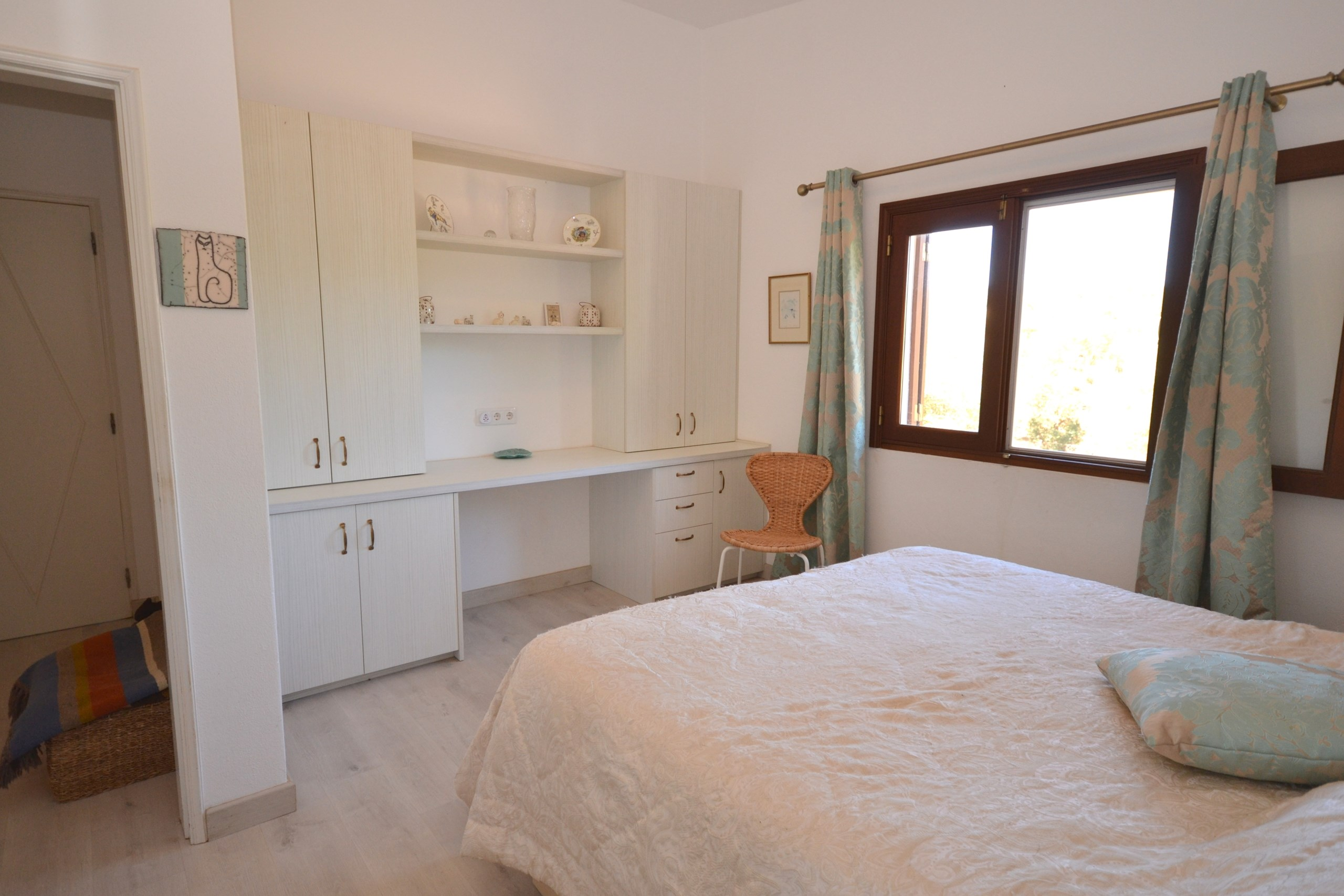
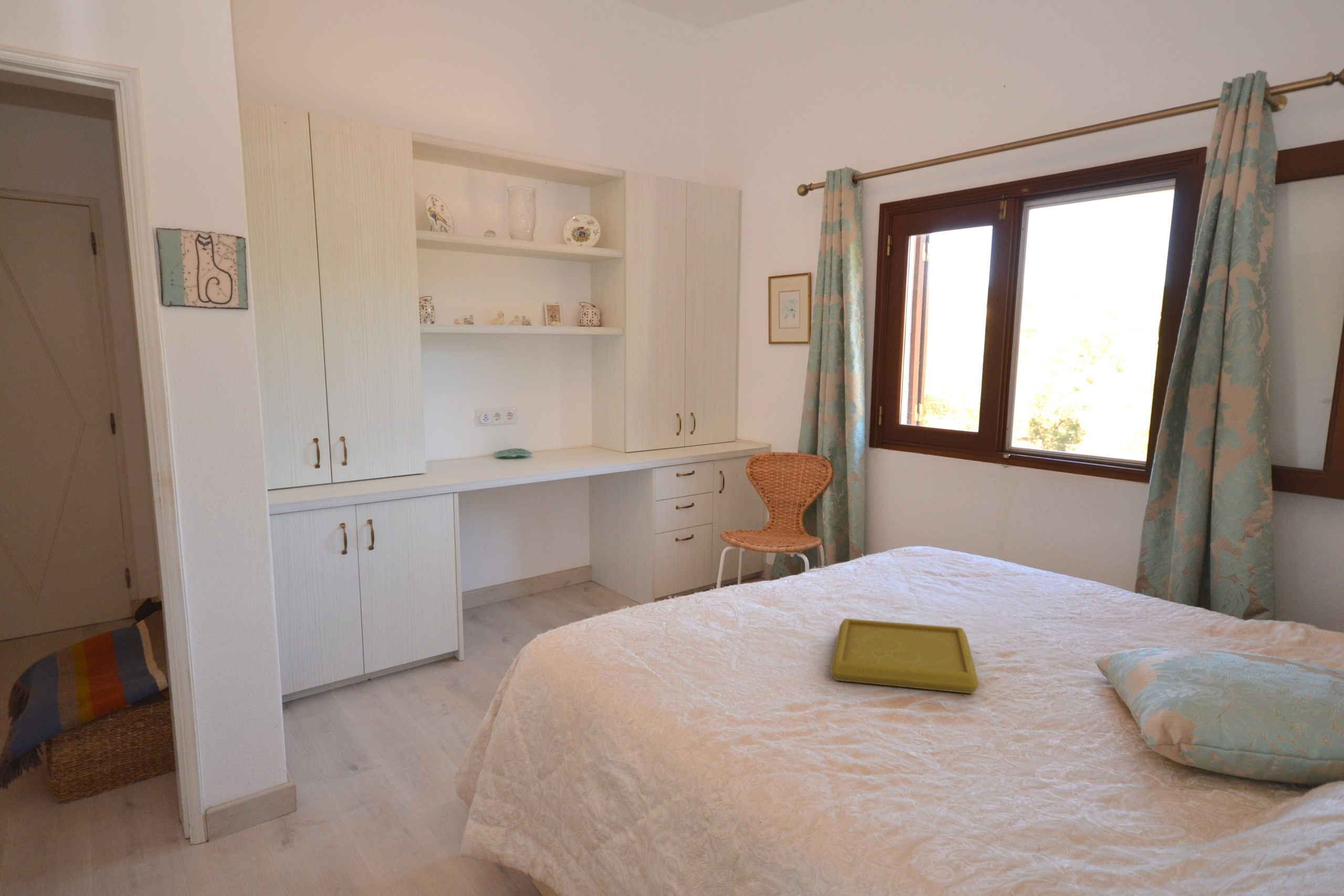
+ serving tray [829,618,980,694]
